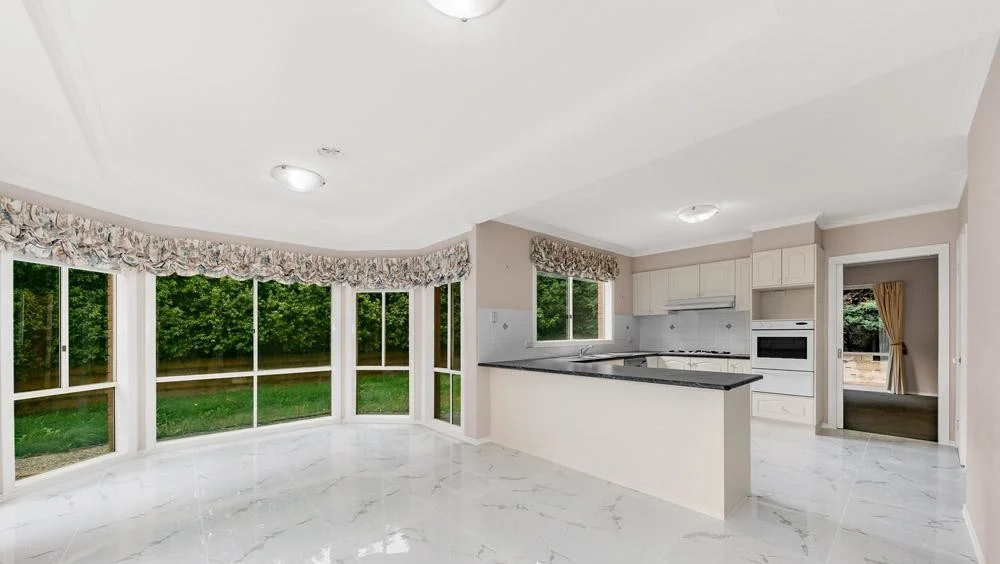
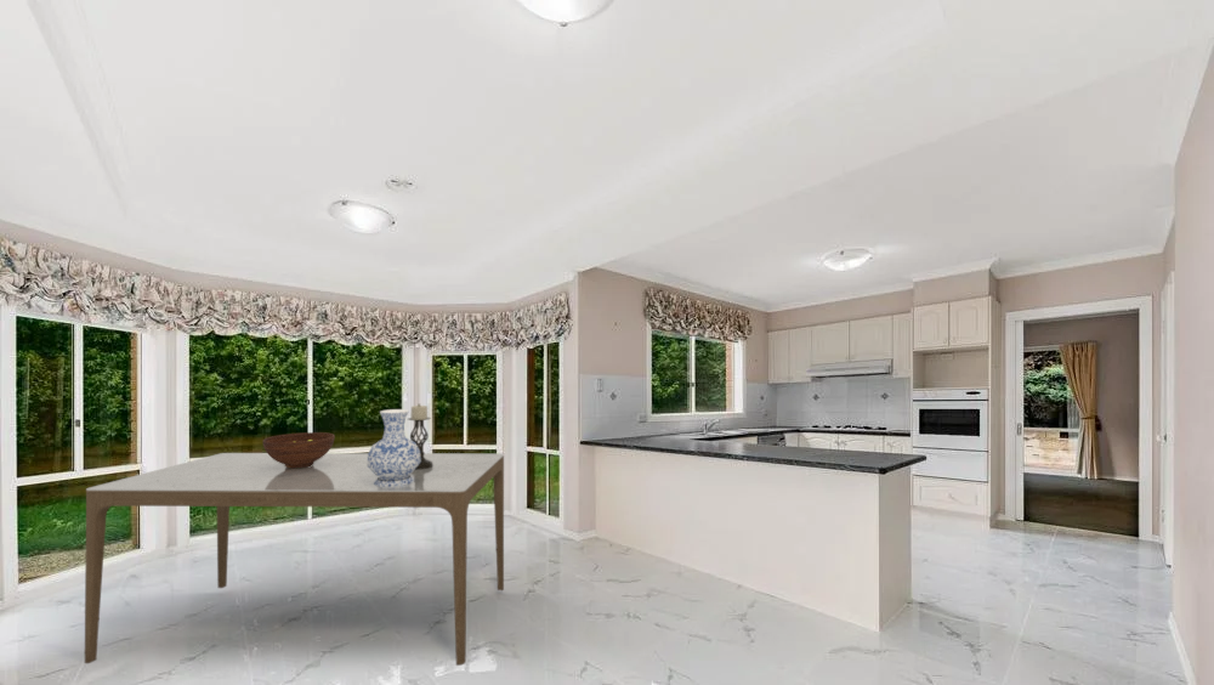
+ dining table [84,452,505,667]
+ fruit bowl [262,431,336,469]
+ candle holder [407,403,433,470]
+ vase [367,408,421,486]
